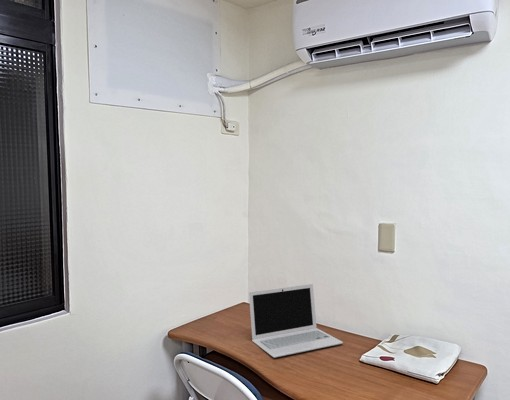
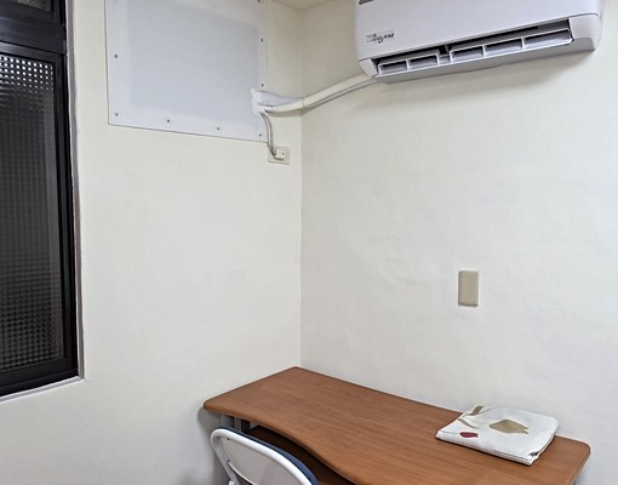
- laptop [248,283,344,359]
